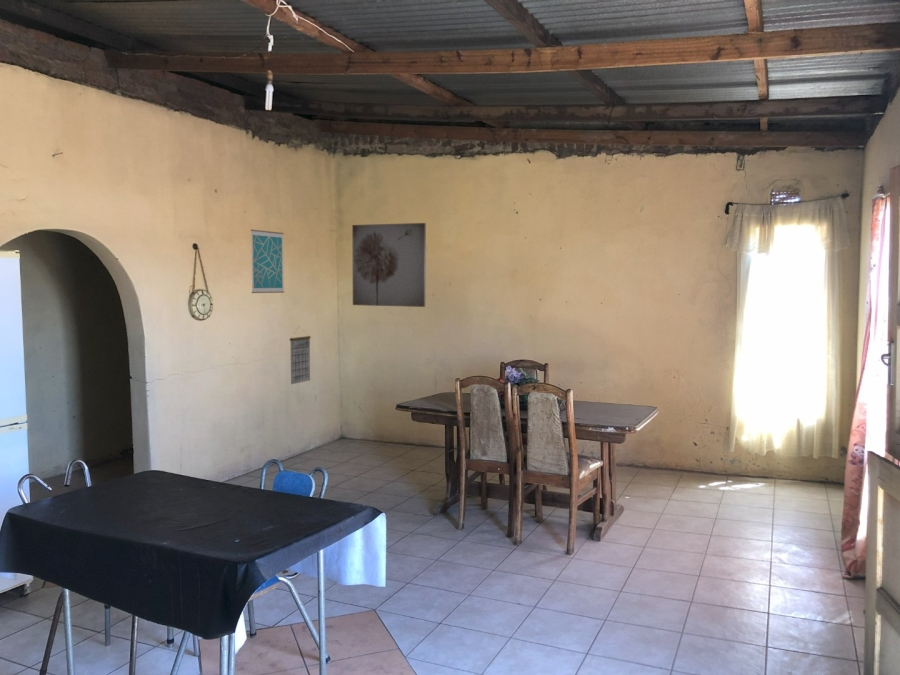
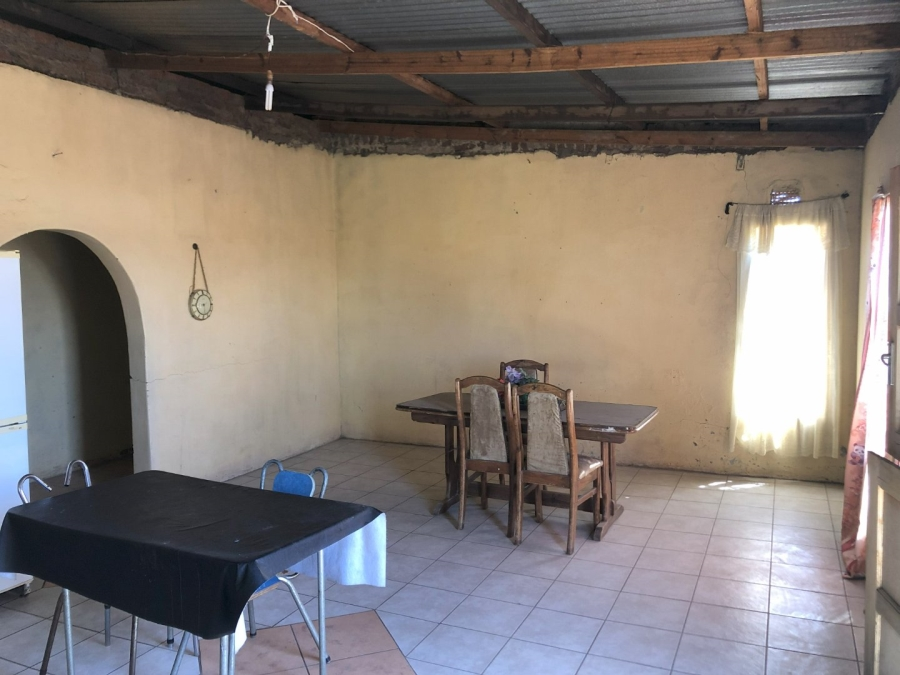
- wall art [250,229,285,294]
- wall art [351,222,427,308]
- calendar [289,327,312,385]
